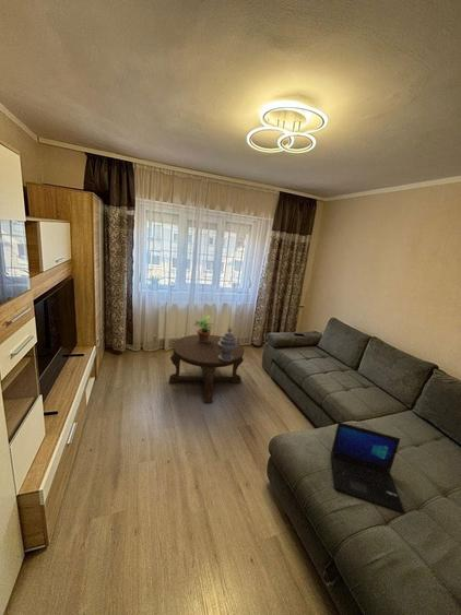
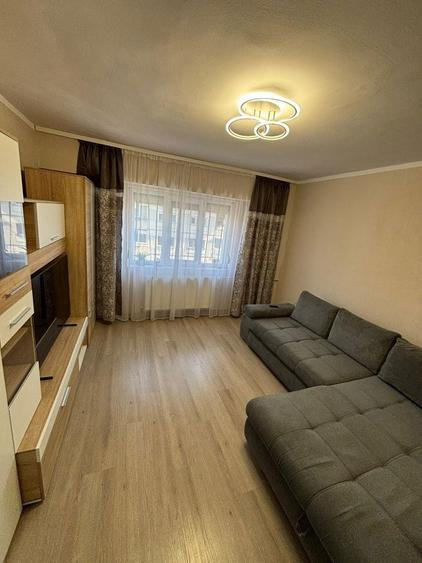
- laptop [330,421,405,513]
- potted plant [190,315,215,342]
- coffee table [168,334,245,403]
- decorative urn [217,327,237,362]
